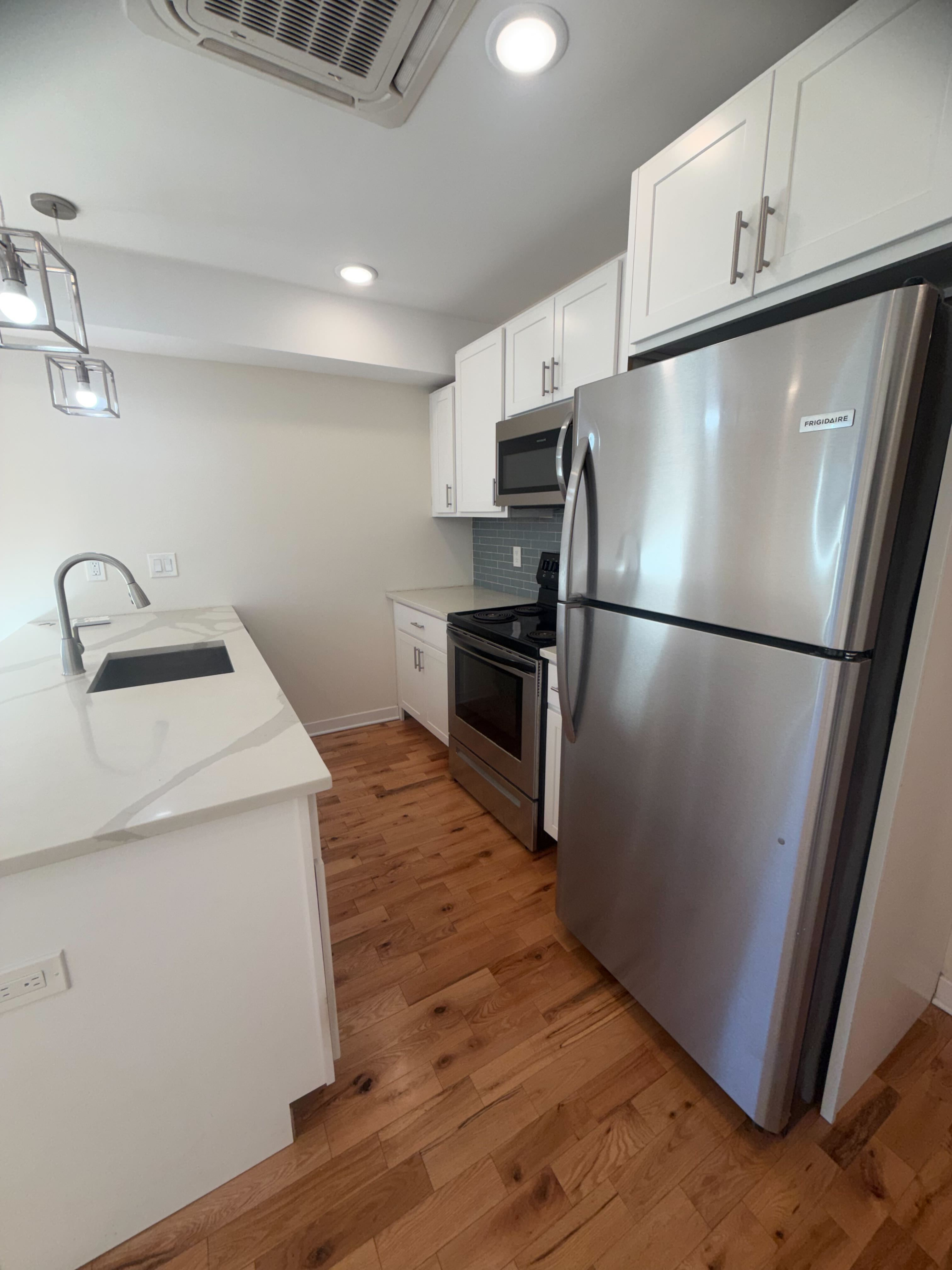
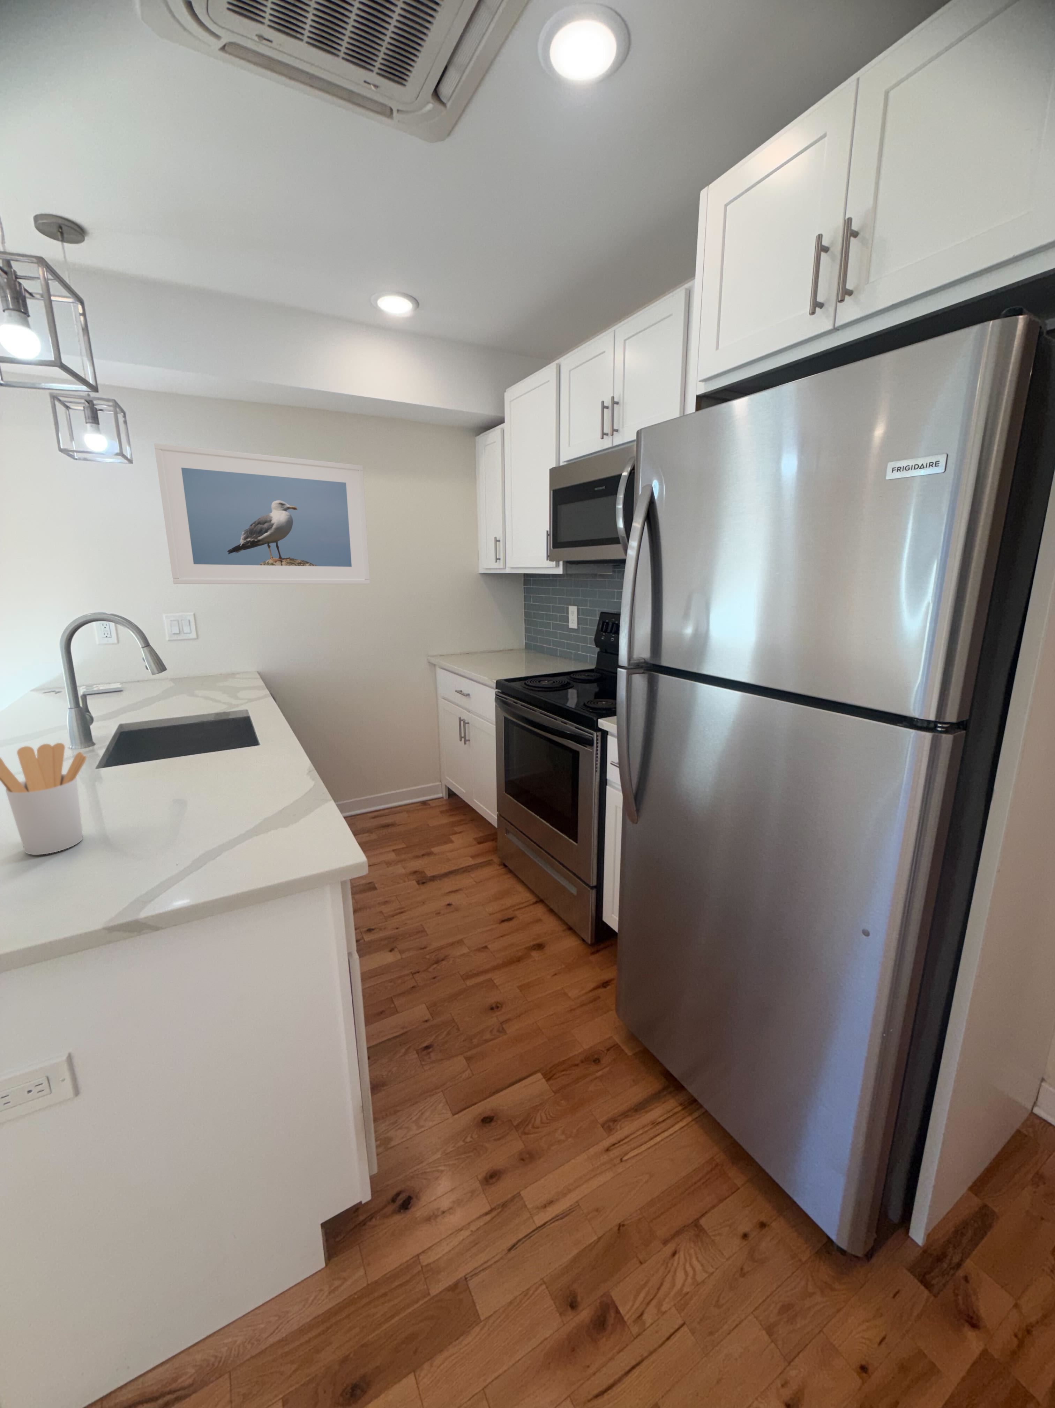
+ utensil holder [0,743,86,855]
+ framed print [154,442,370,584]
